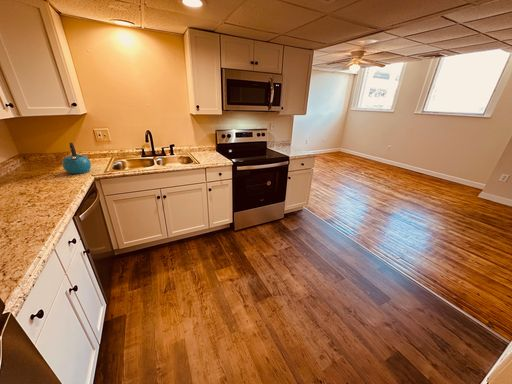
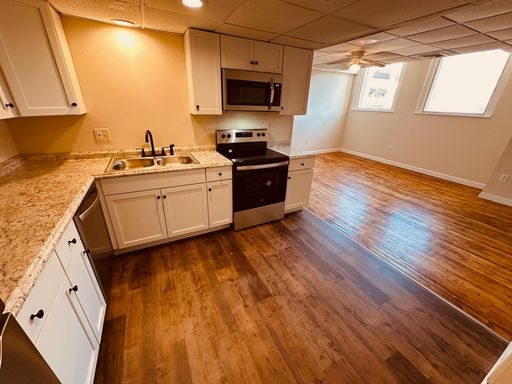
- kettle [61,142,92,175]
